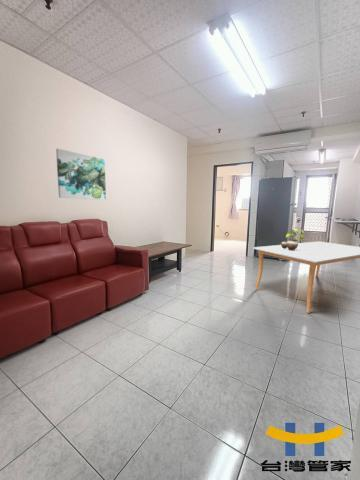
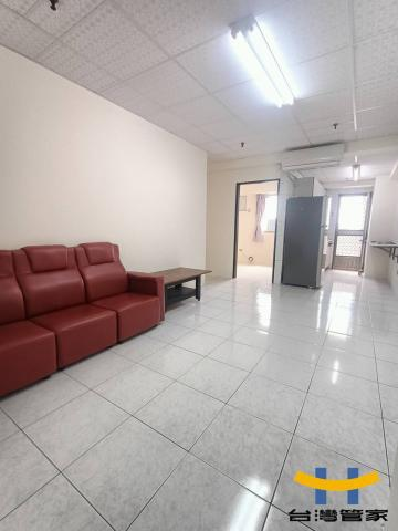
- dining table [252,240,360,314]
- potted plant [280,226,307,250]
- wall art [55,148,107,201]
